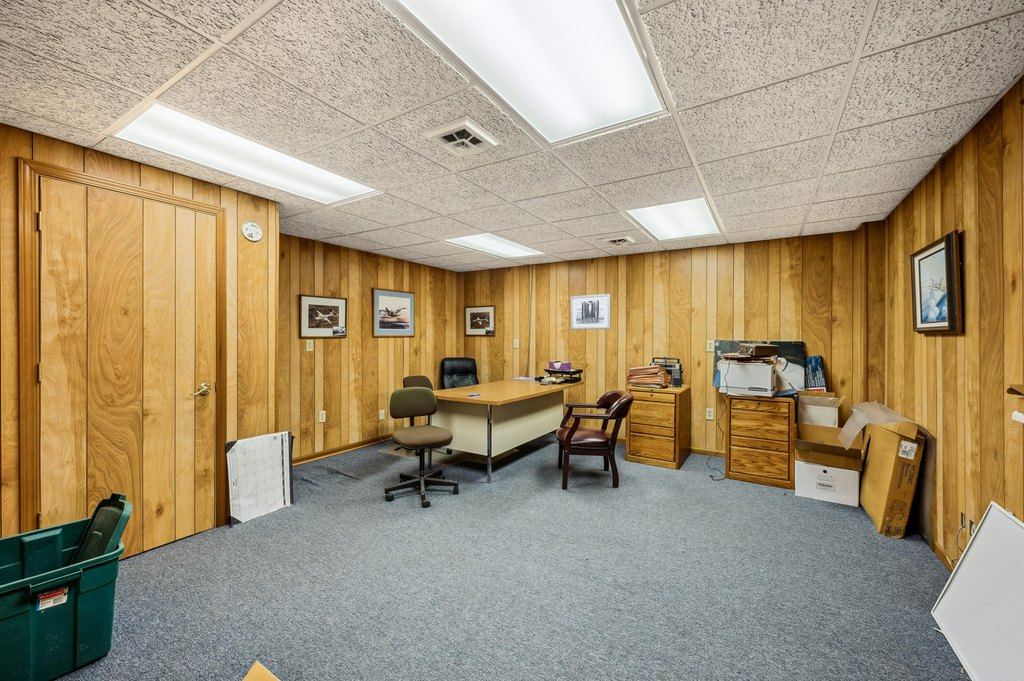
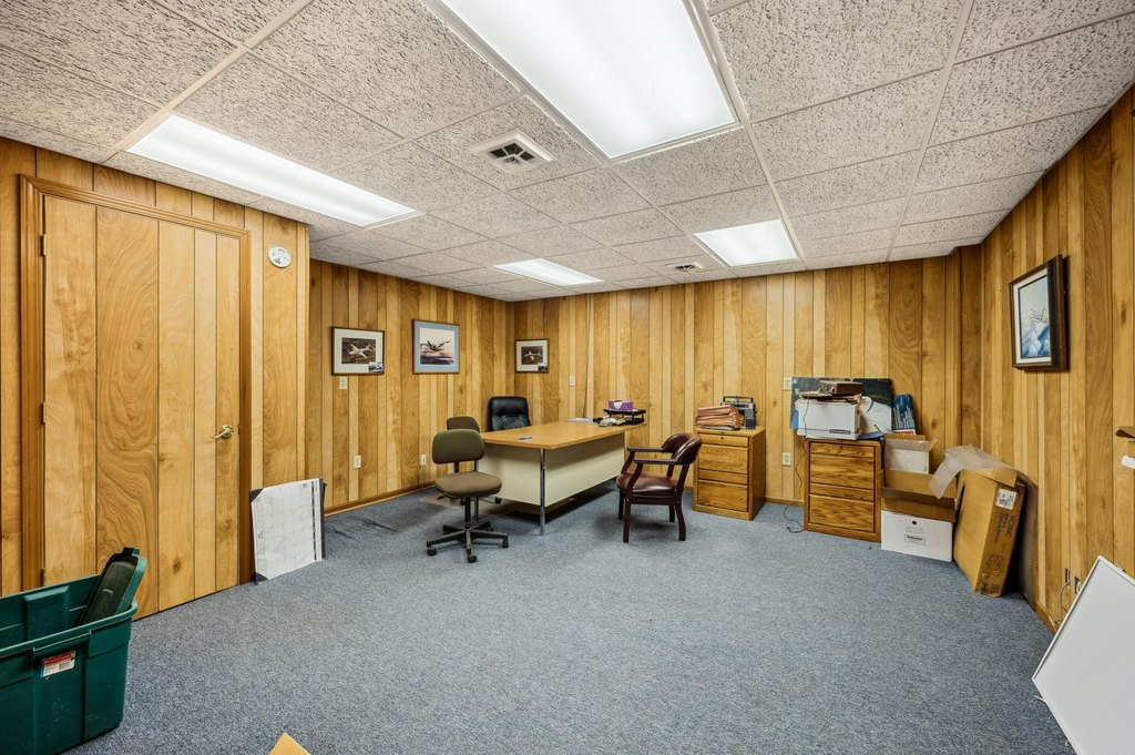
- wall art [569,293,612,331]
